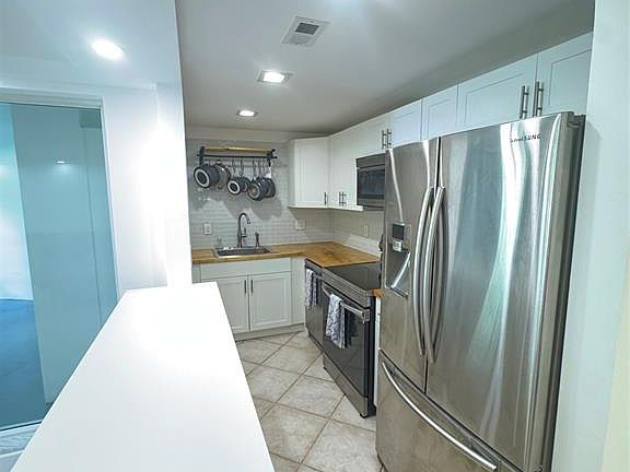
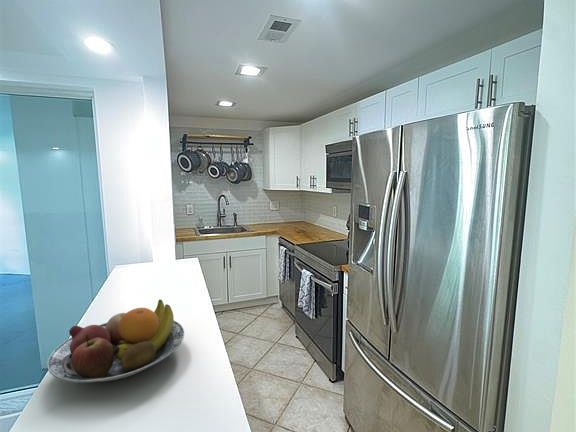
+ fruit bowl [46,298,185,383]
